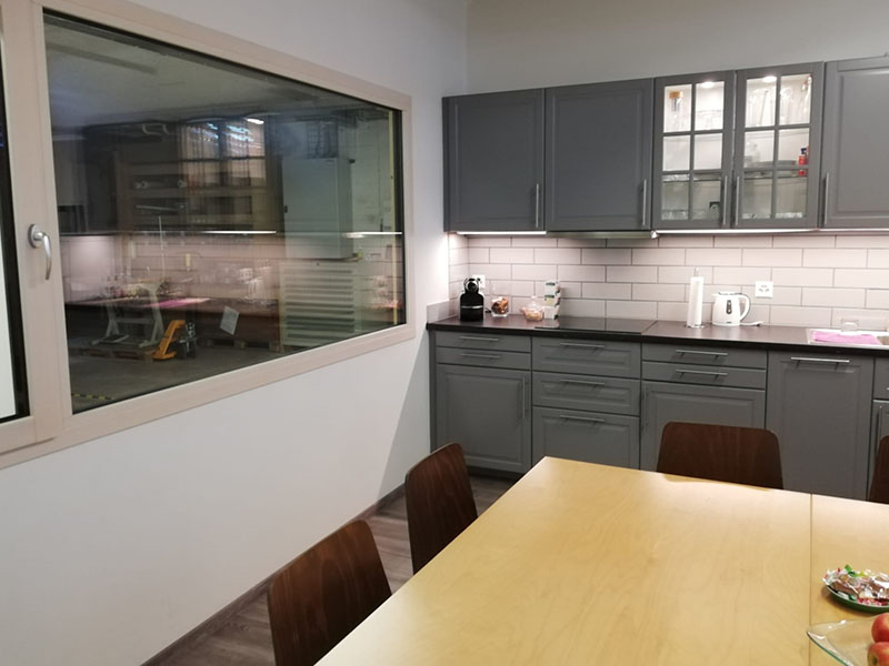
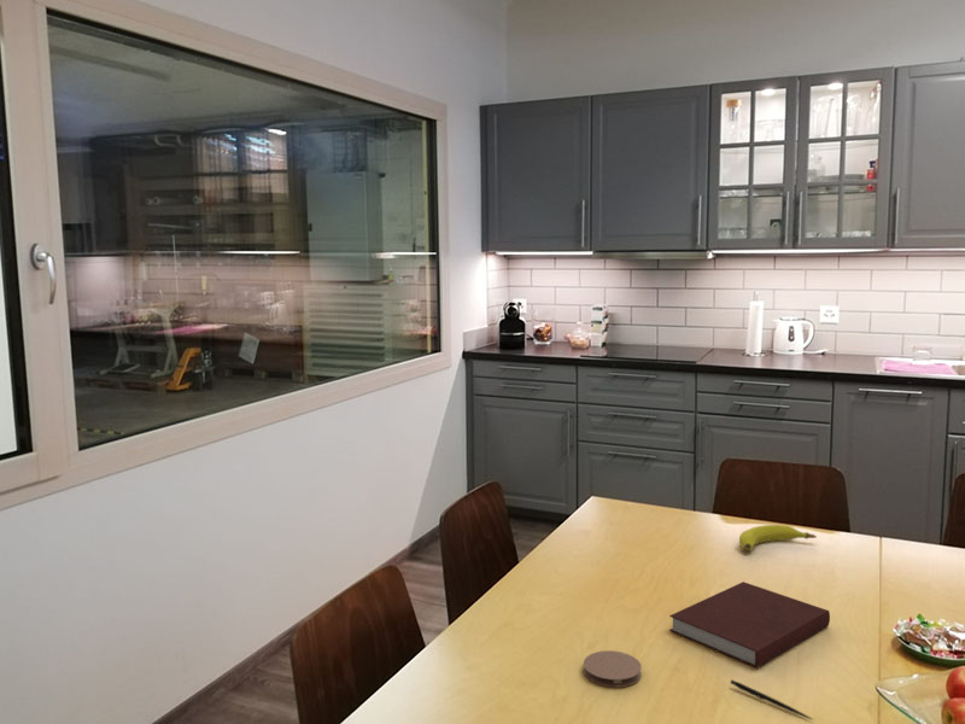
+ fruit [738,524,818,551]
+ coaster [583,649,643,689]
+ pen [729,678,814,722]
+ notebook [668,580,831,668]
